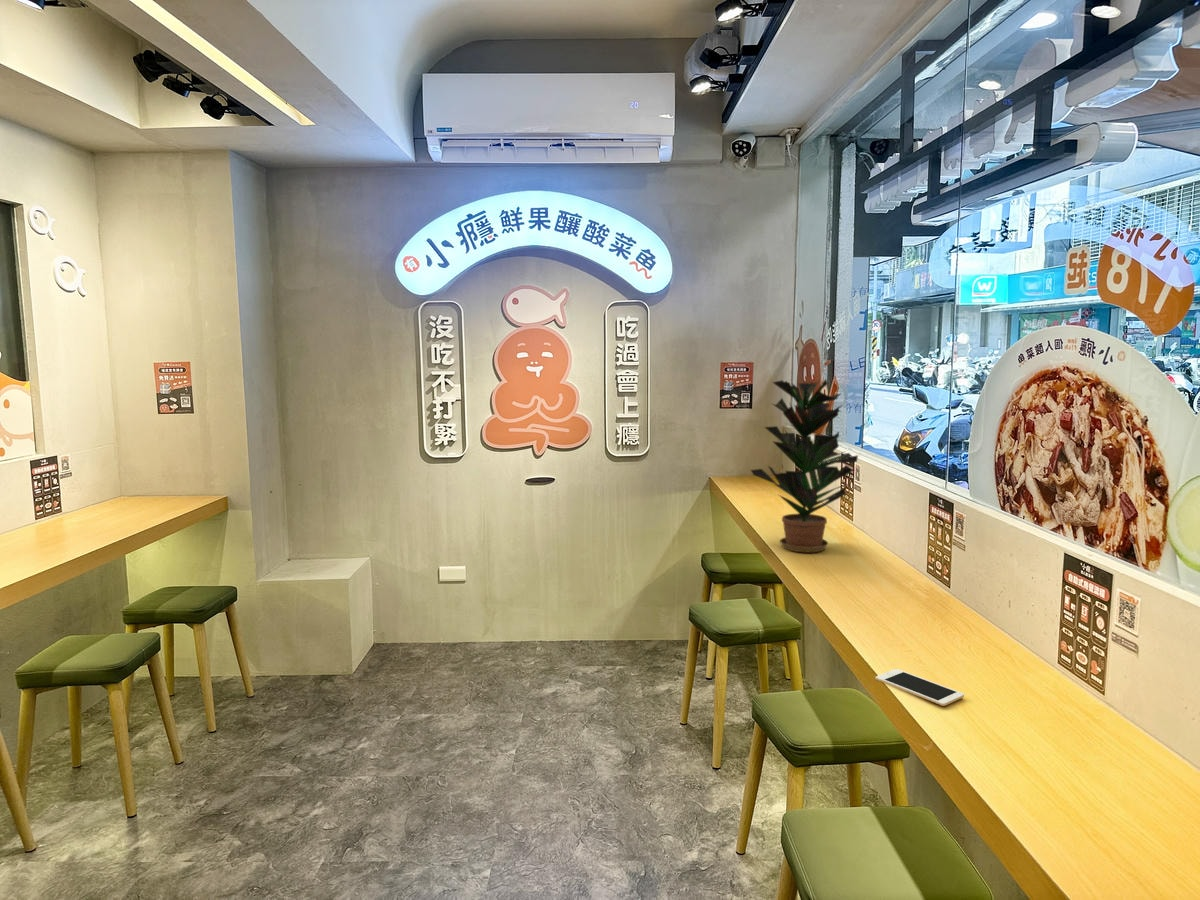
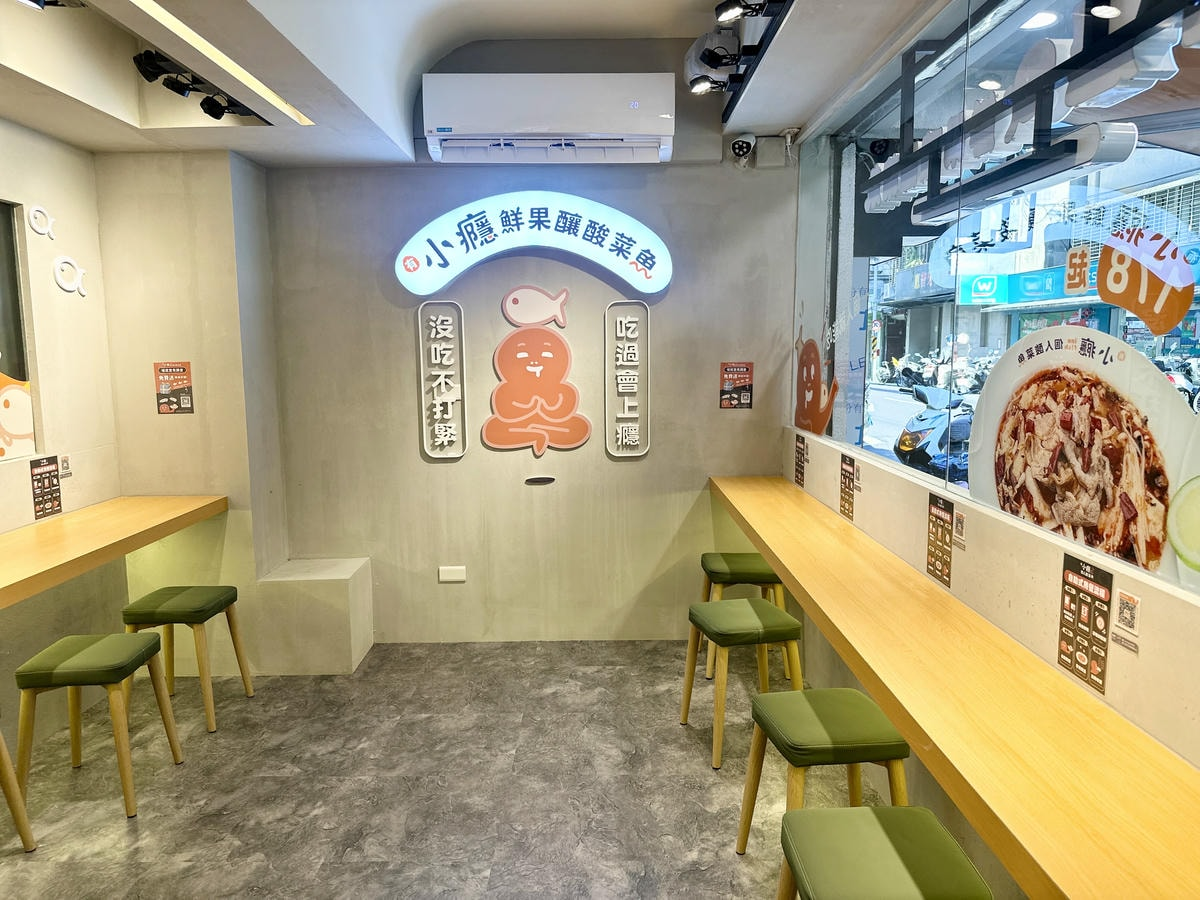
- potted plant [750,378,859,553]
- cell phone [875,668,965,707]
